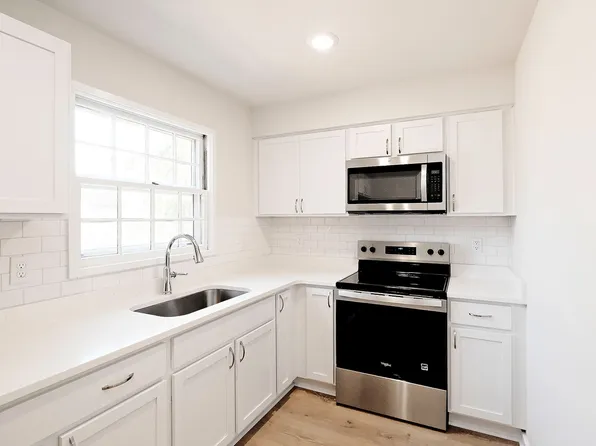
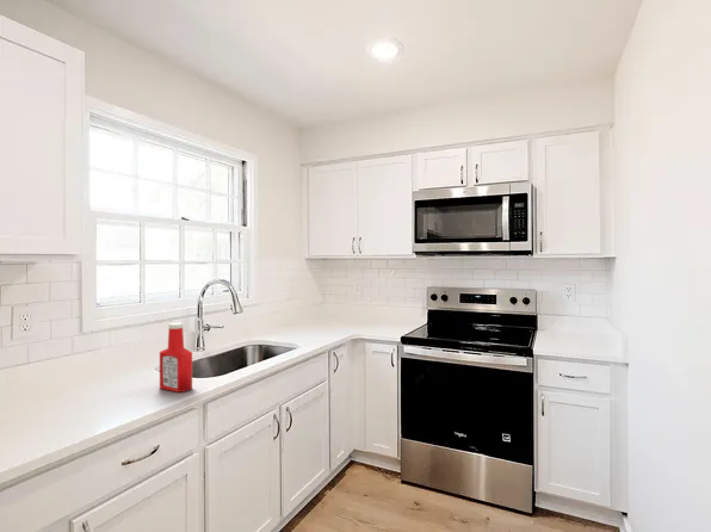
+ soap bottle [159,322,193,394]
